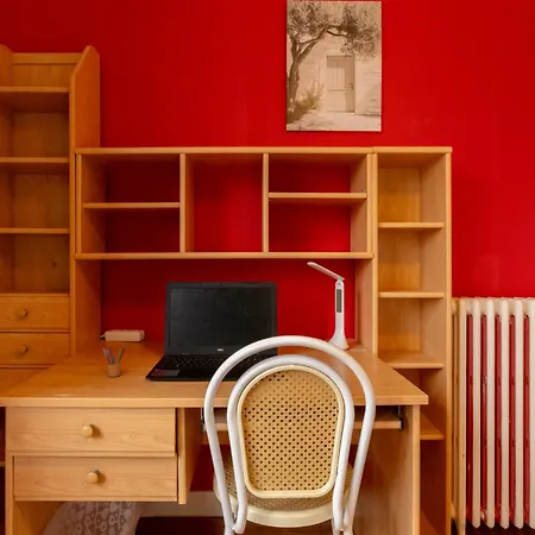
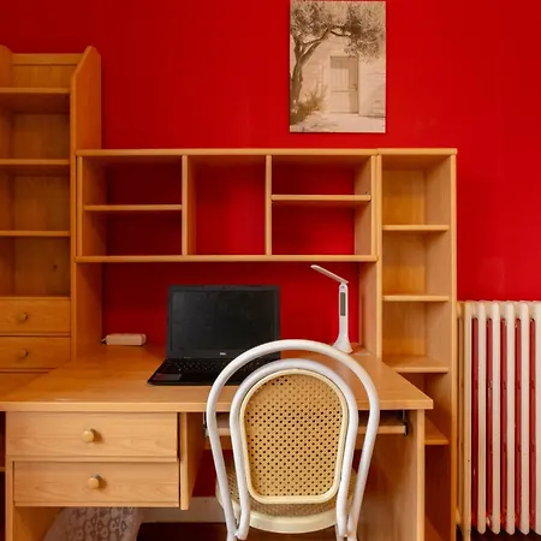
- pencil box [101,345,127,378]
